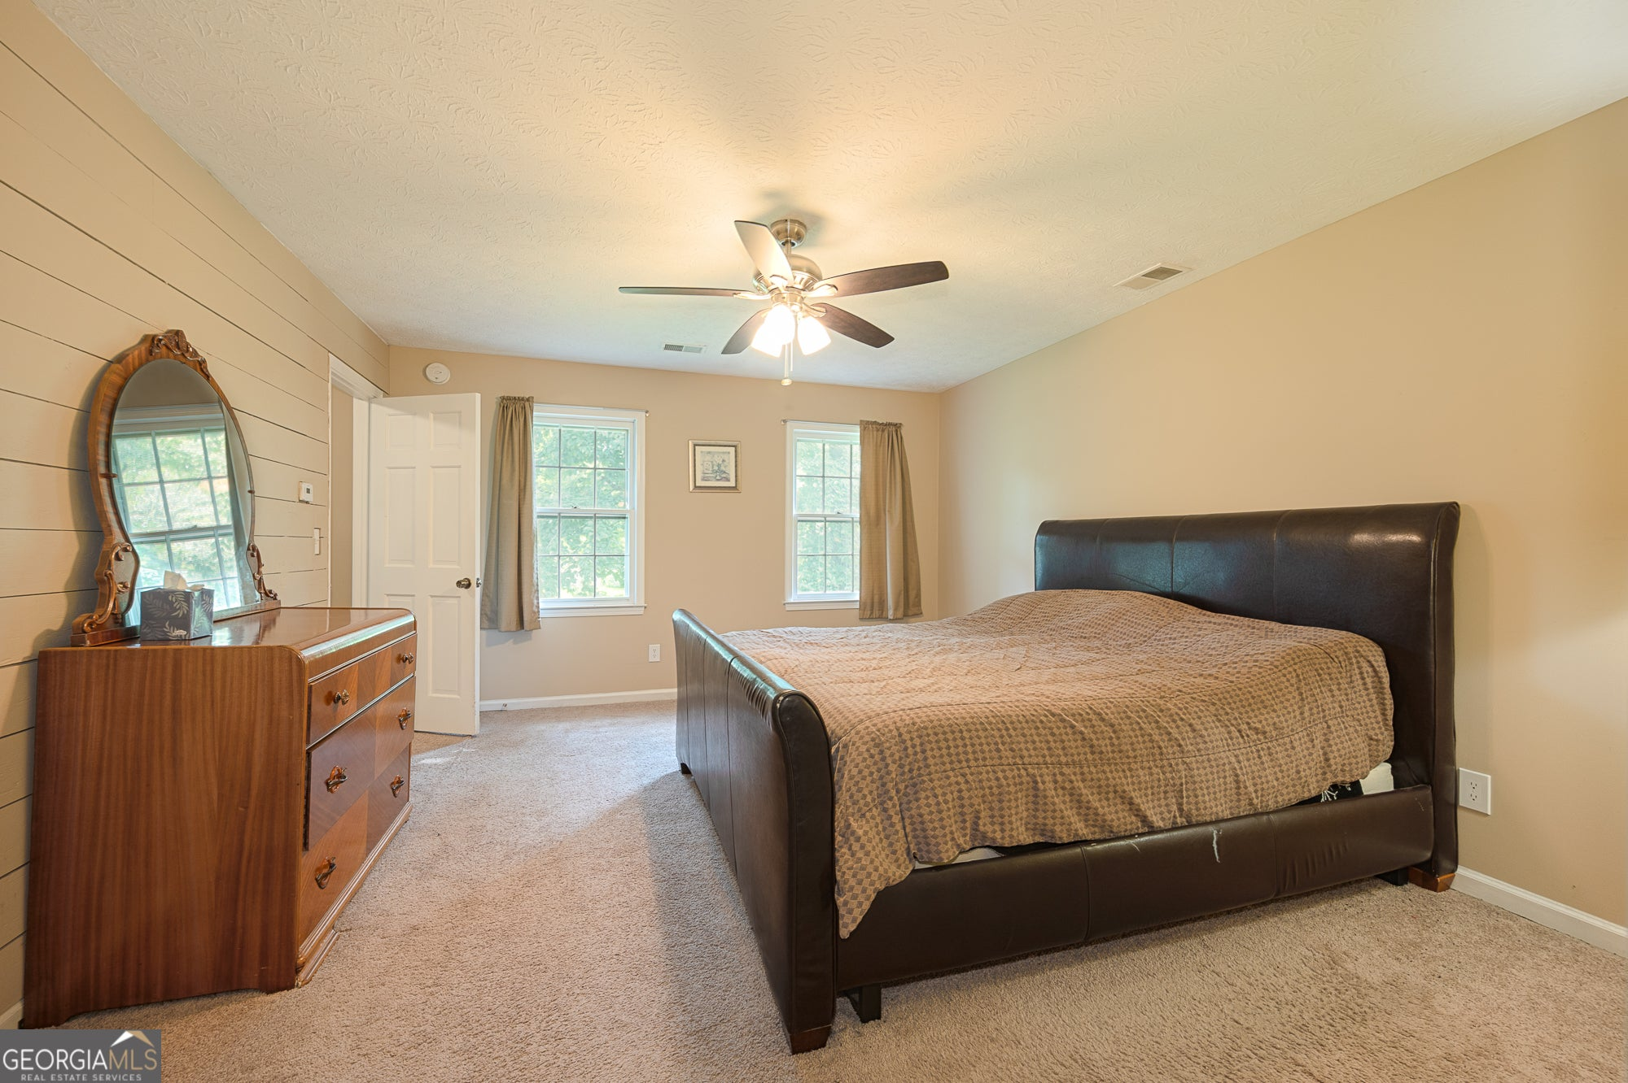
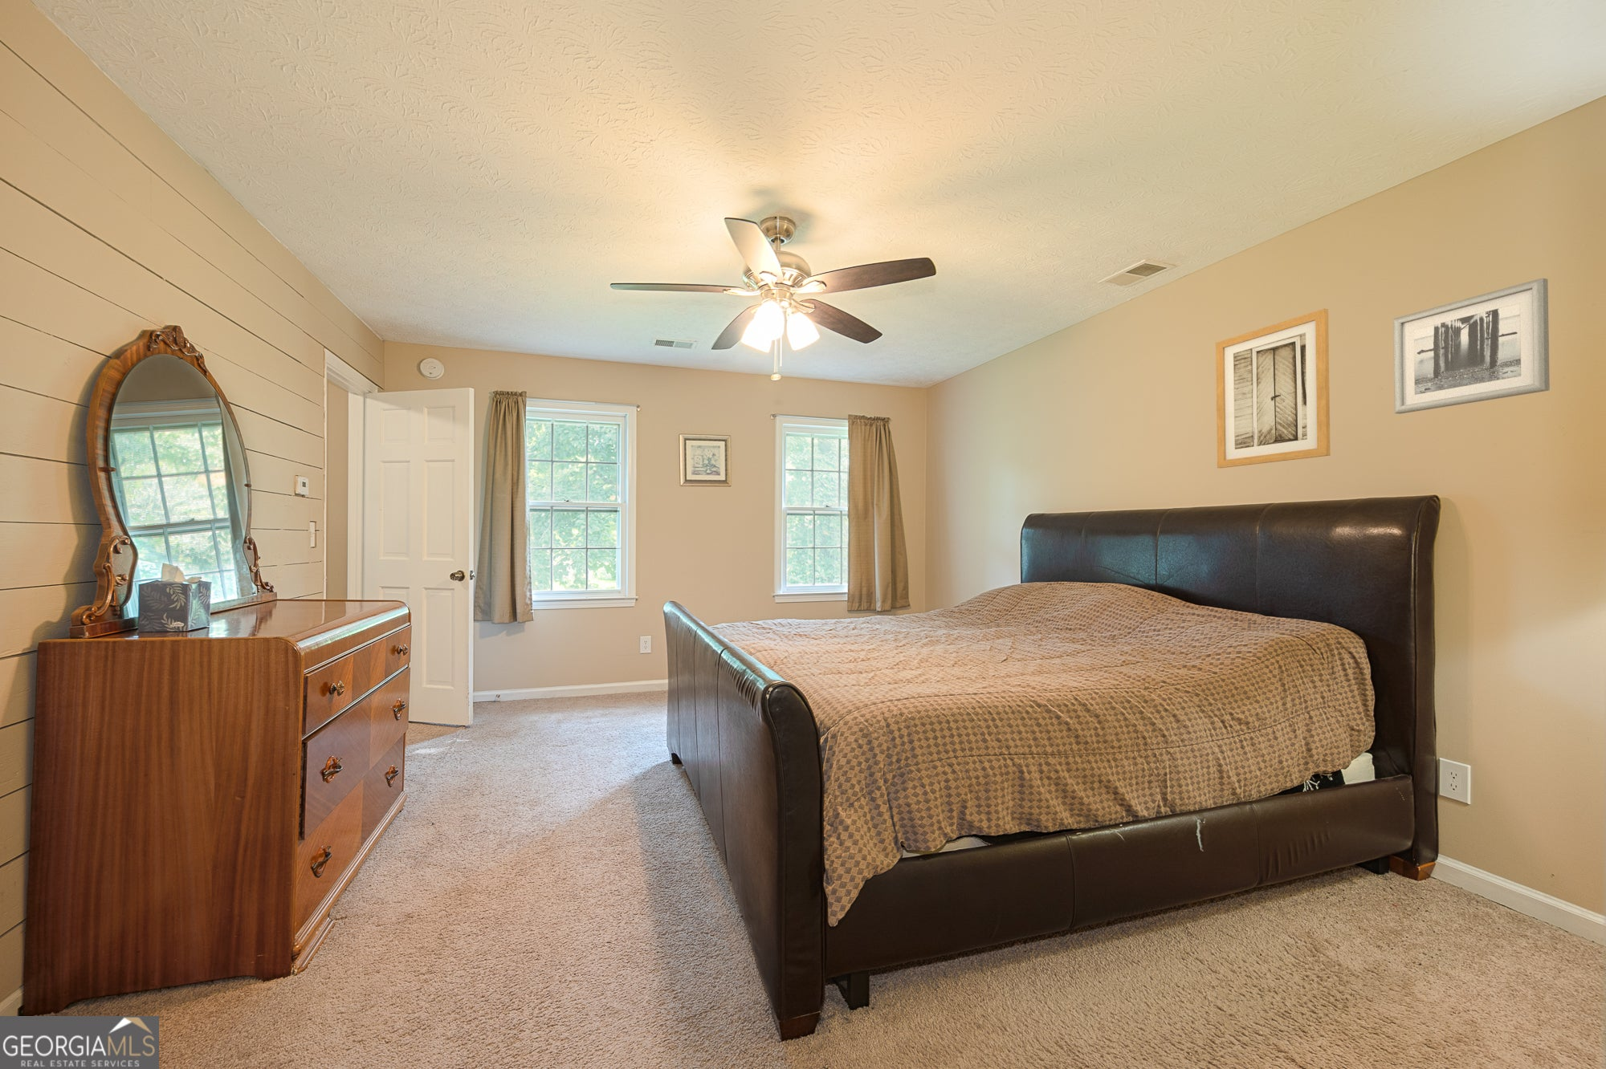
+ wall art [1215,308,1330,469]
+ wall art [1392,278,1551,415]
